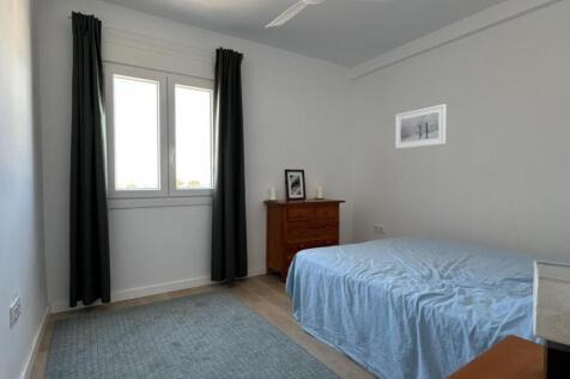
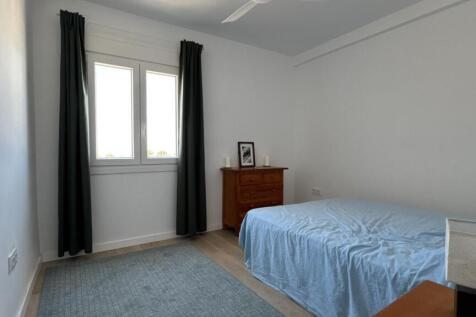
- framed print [394,103,447,149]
